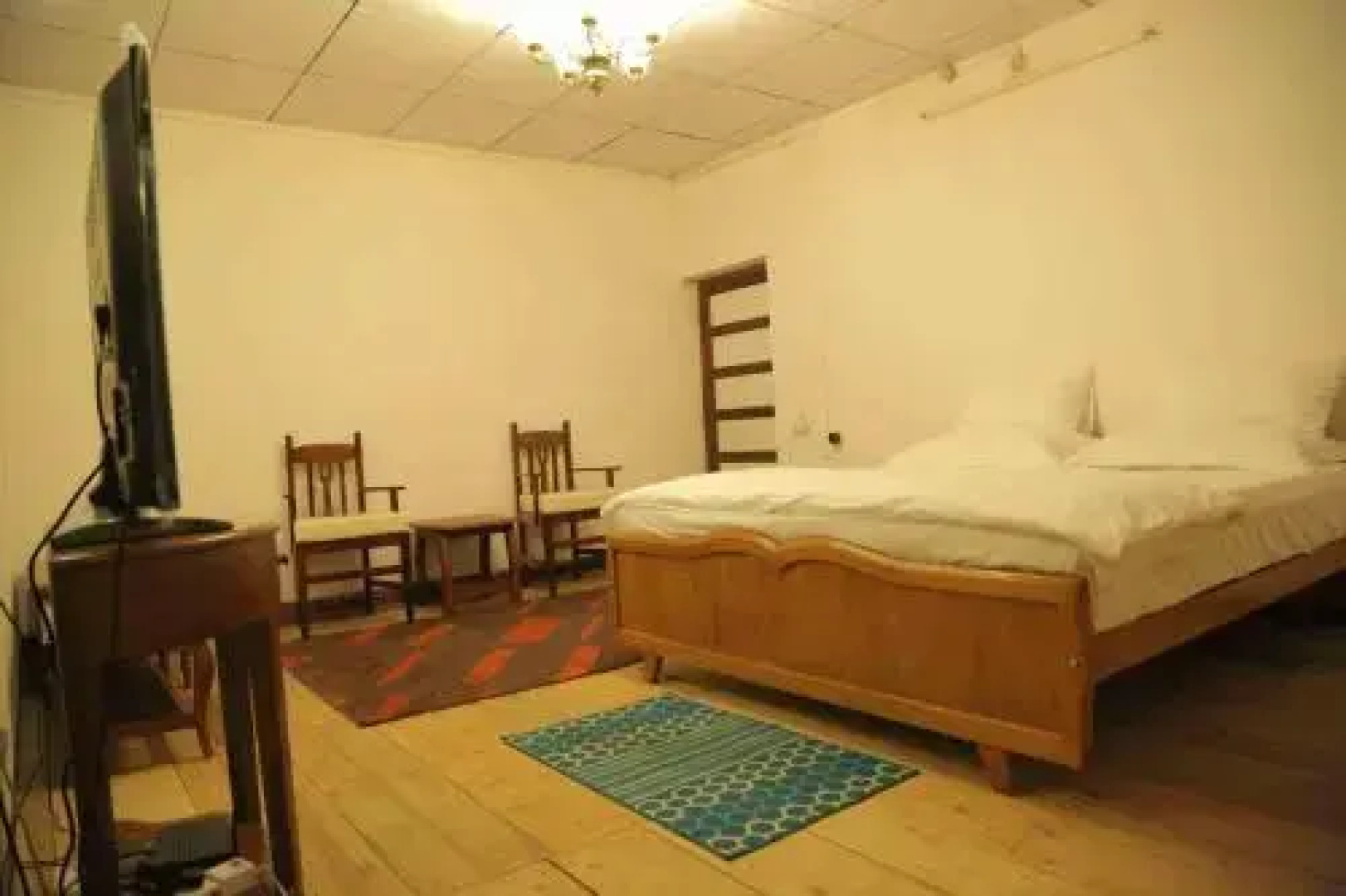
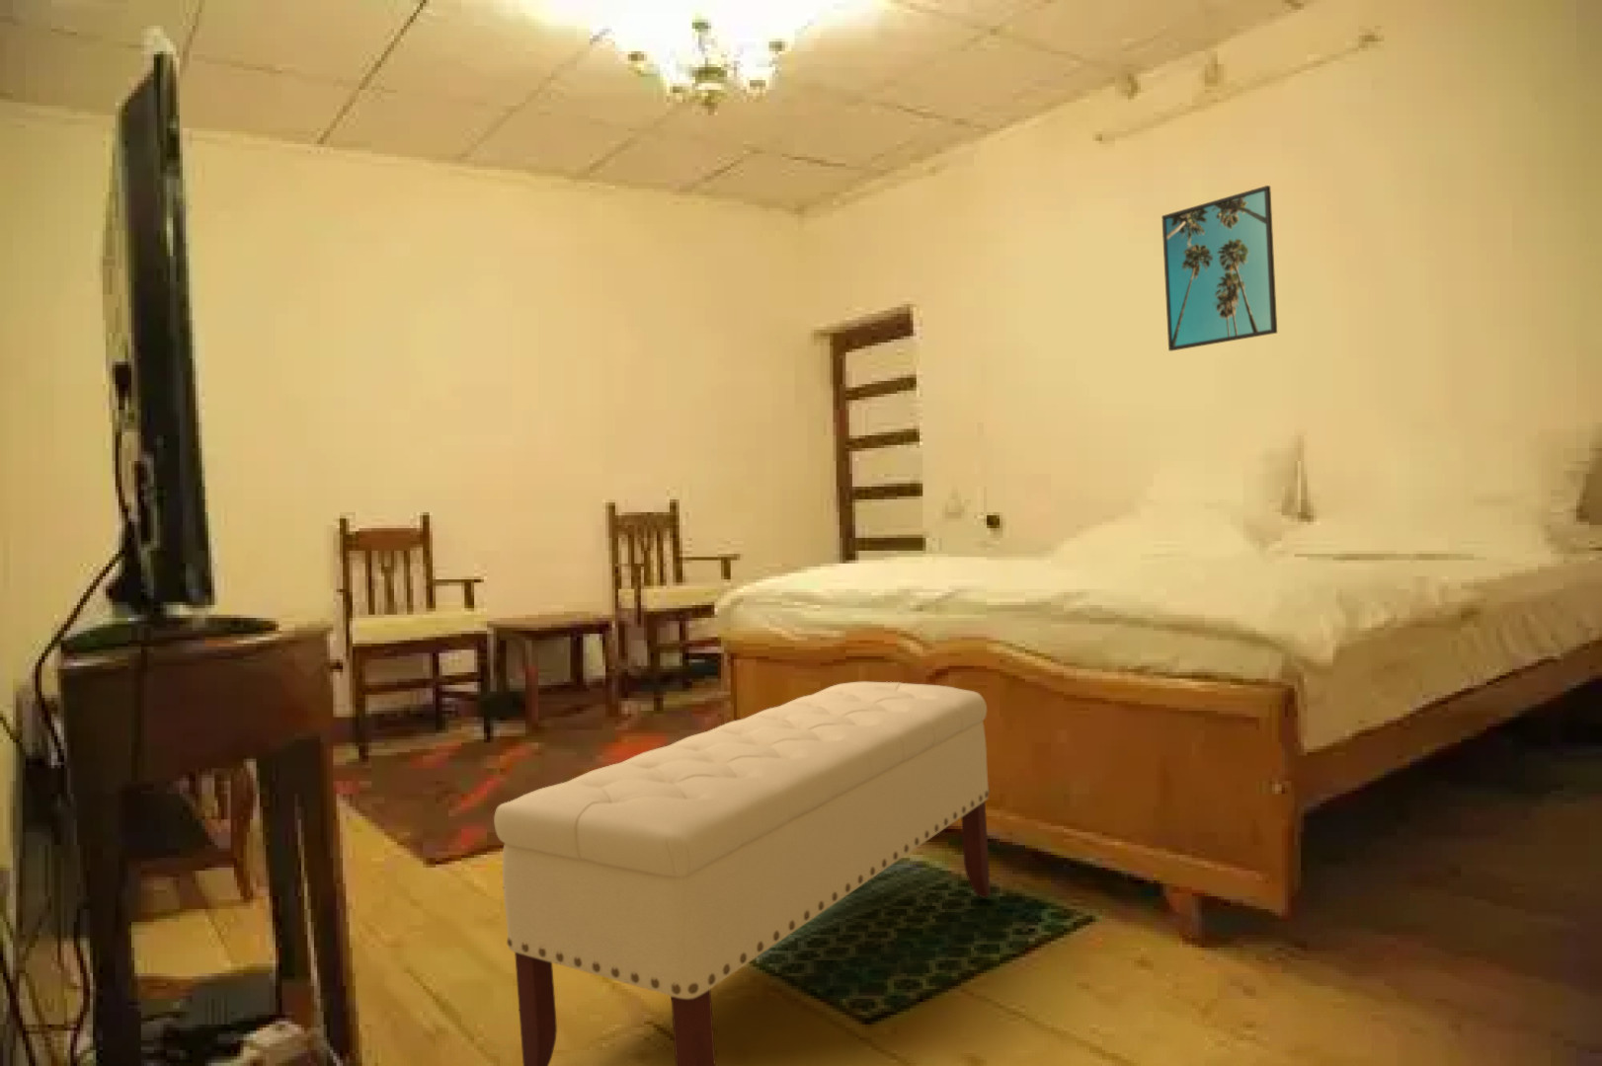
+ bench [493,681,991,1066]
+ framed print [1160,184,1278,352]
